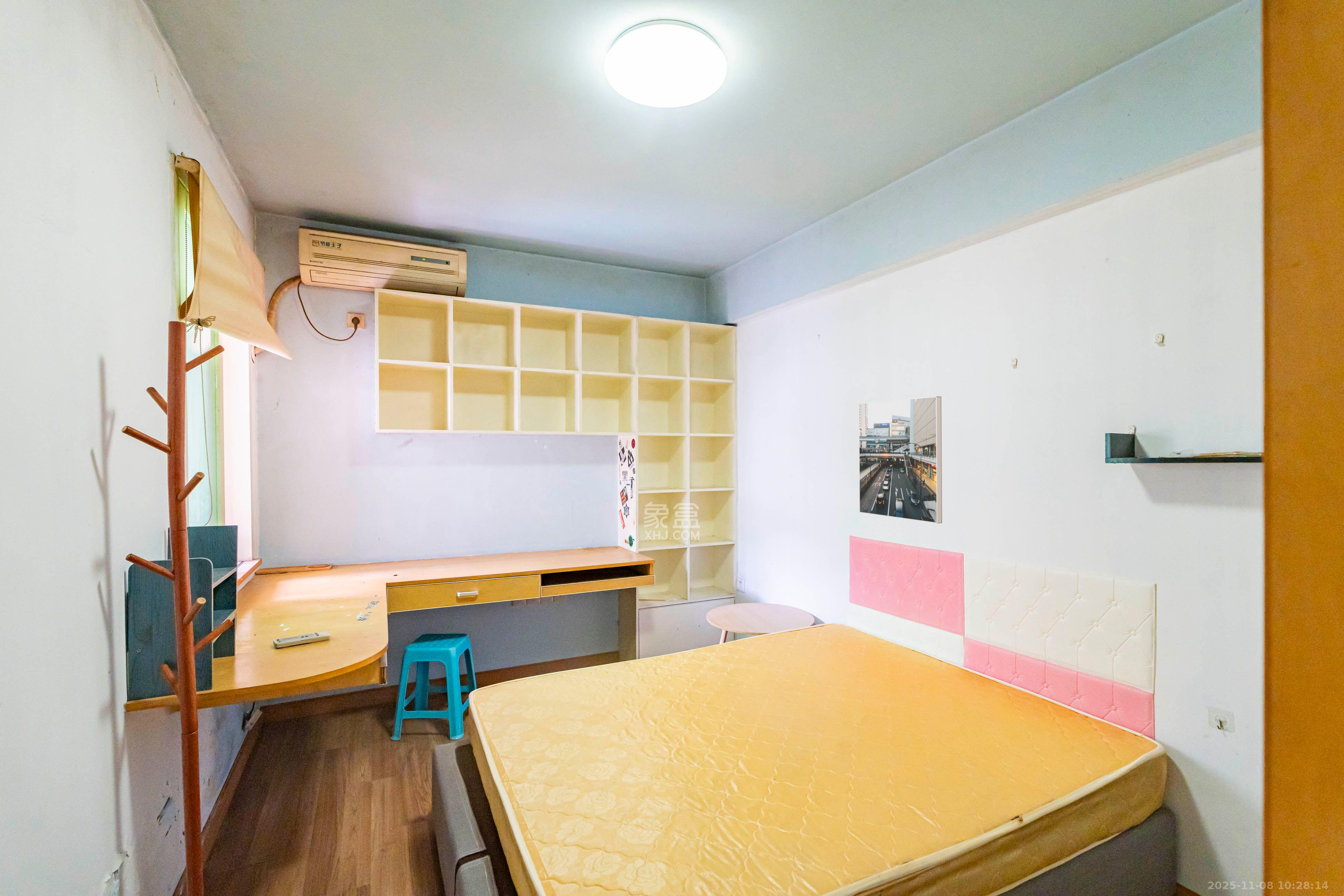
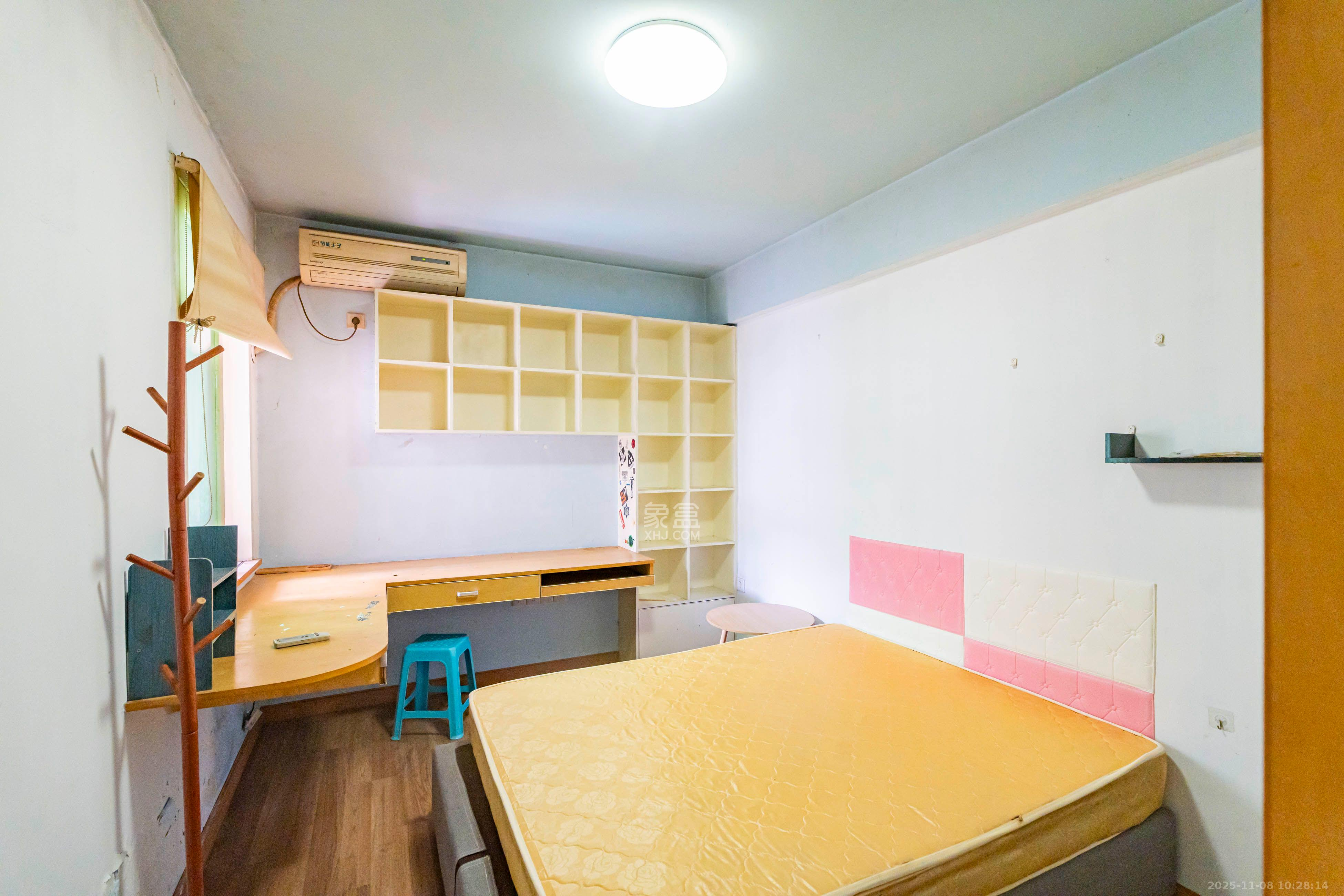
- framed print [858,396,943,524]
